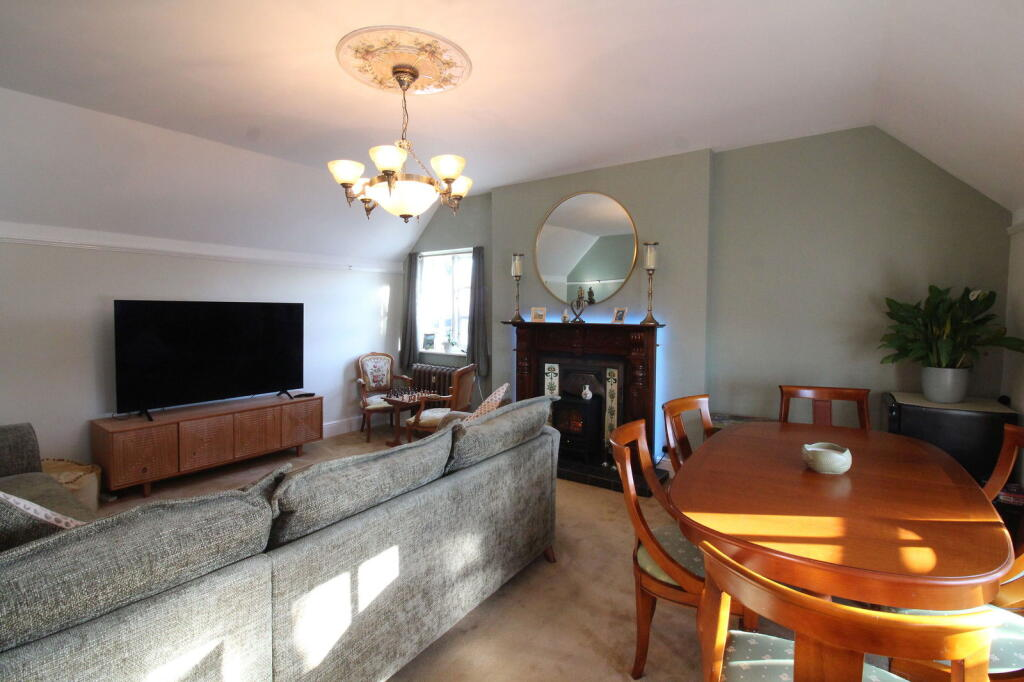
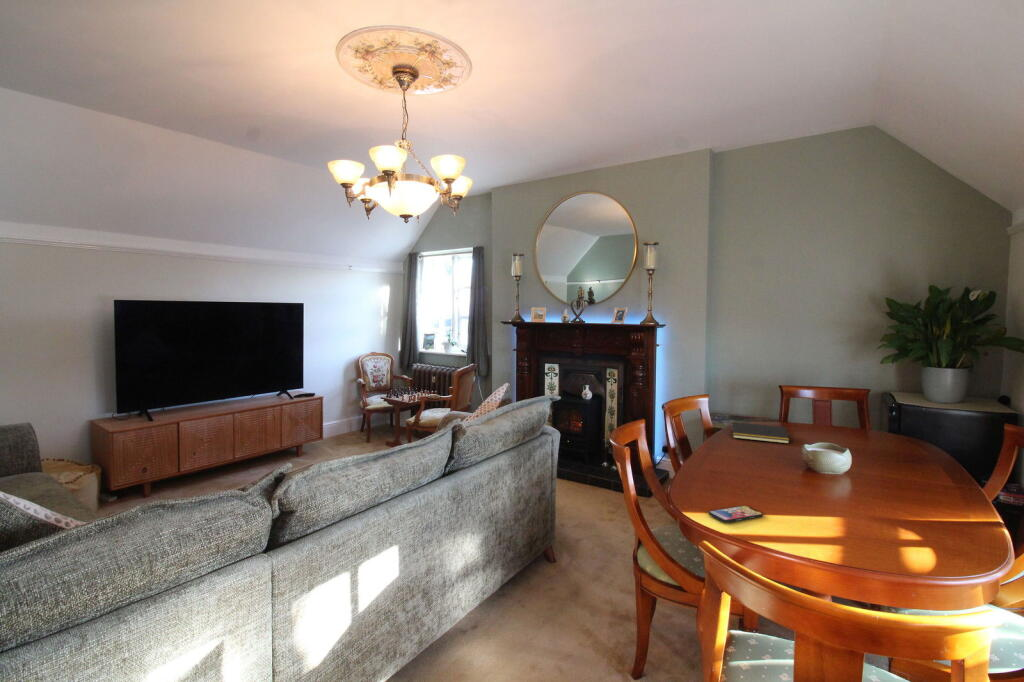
+ notepad [731,421,790,445]
+ smartphone [708,505,764,524]
